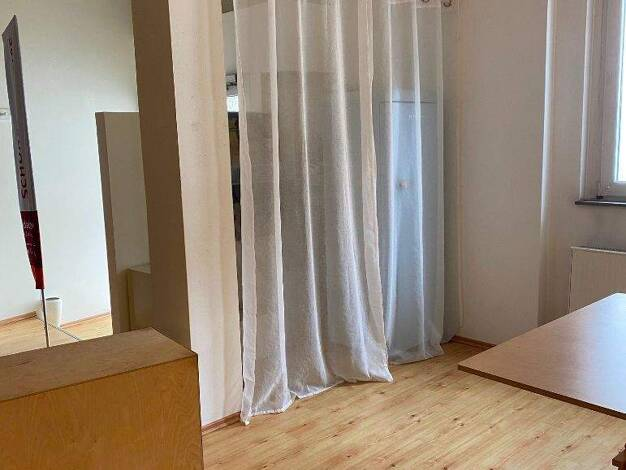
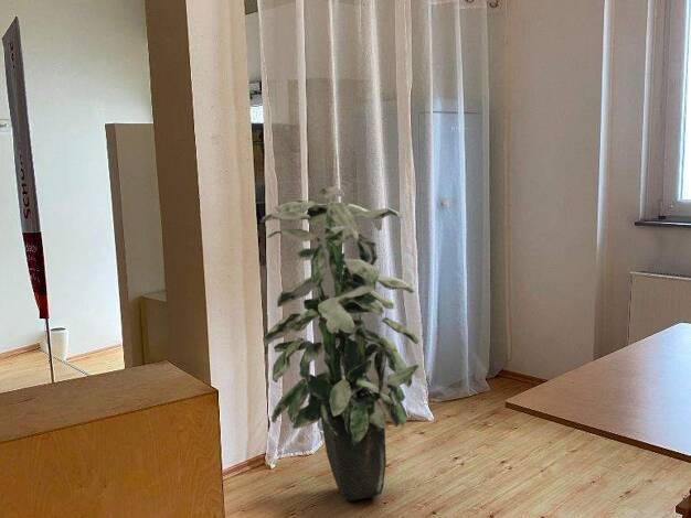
+ indoor plant [259,186,419,501]
